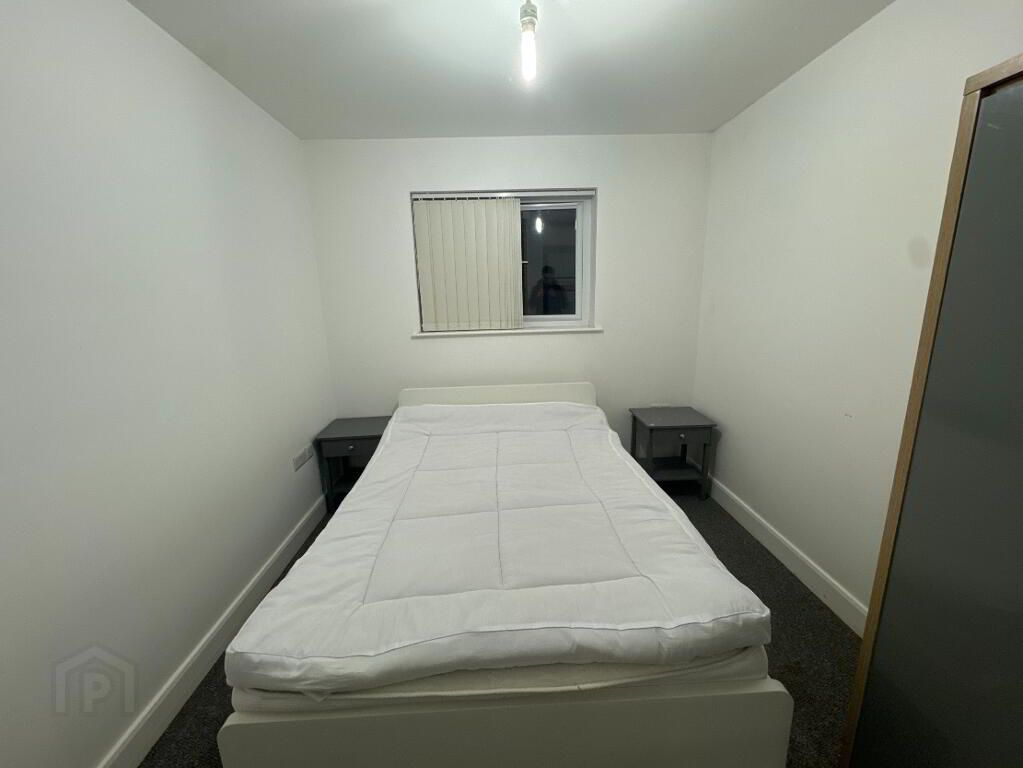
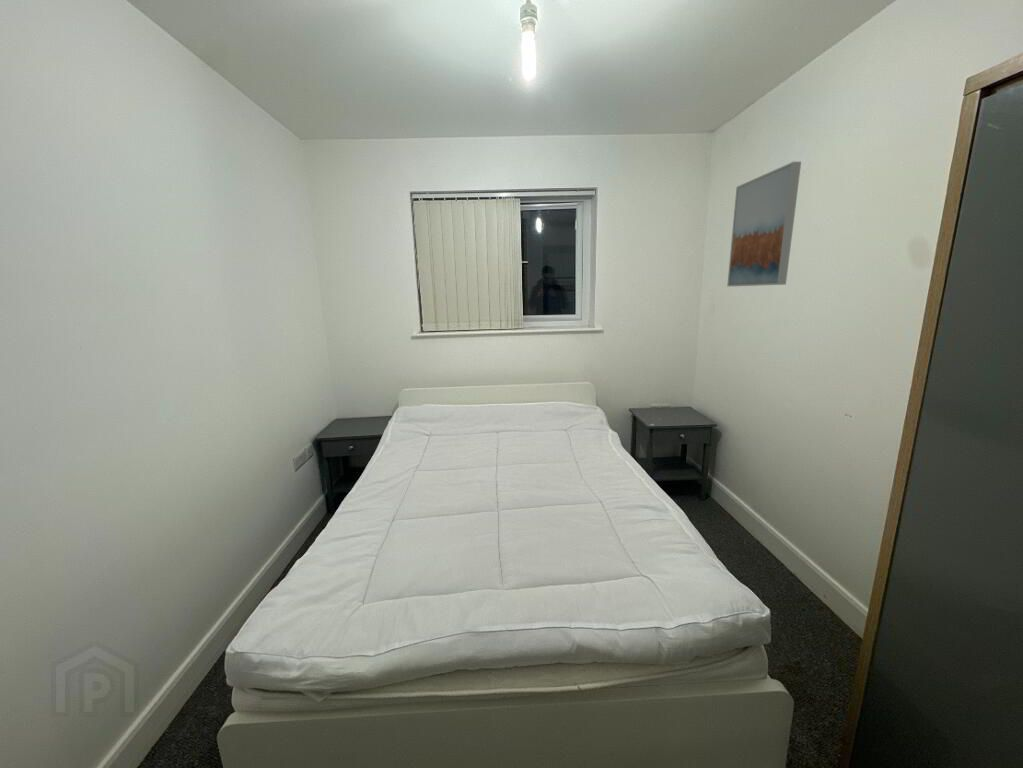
+ wall art [726,161,802,288]
